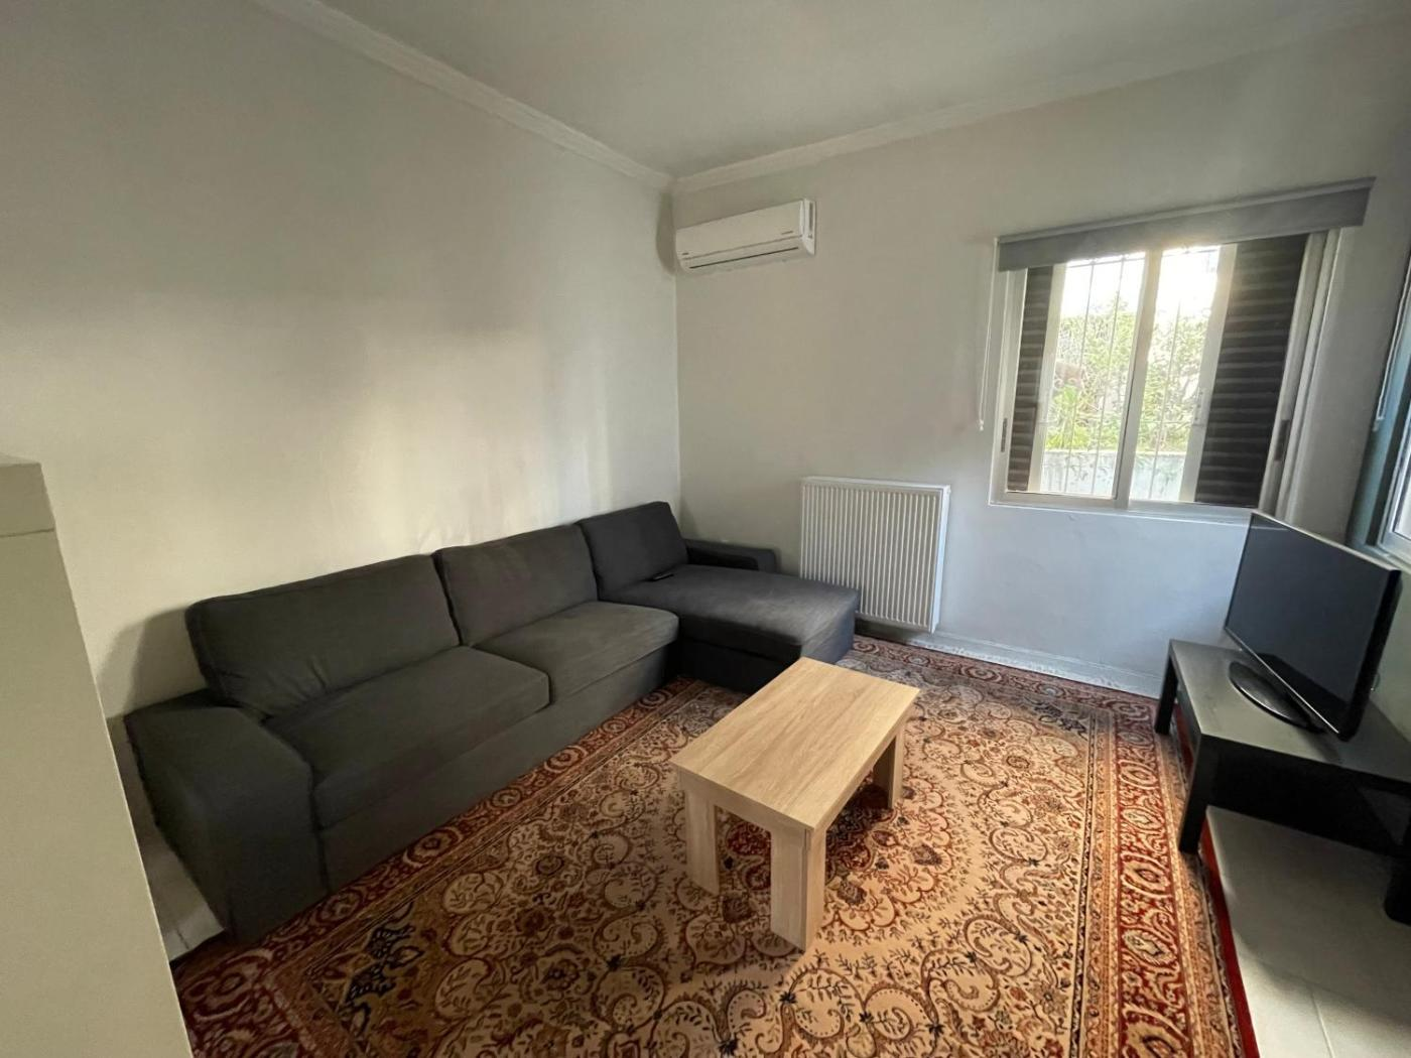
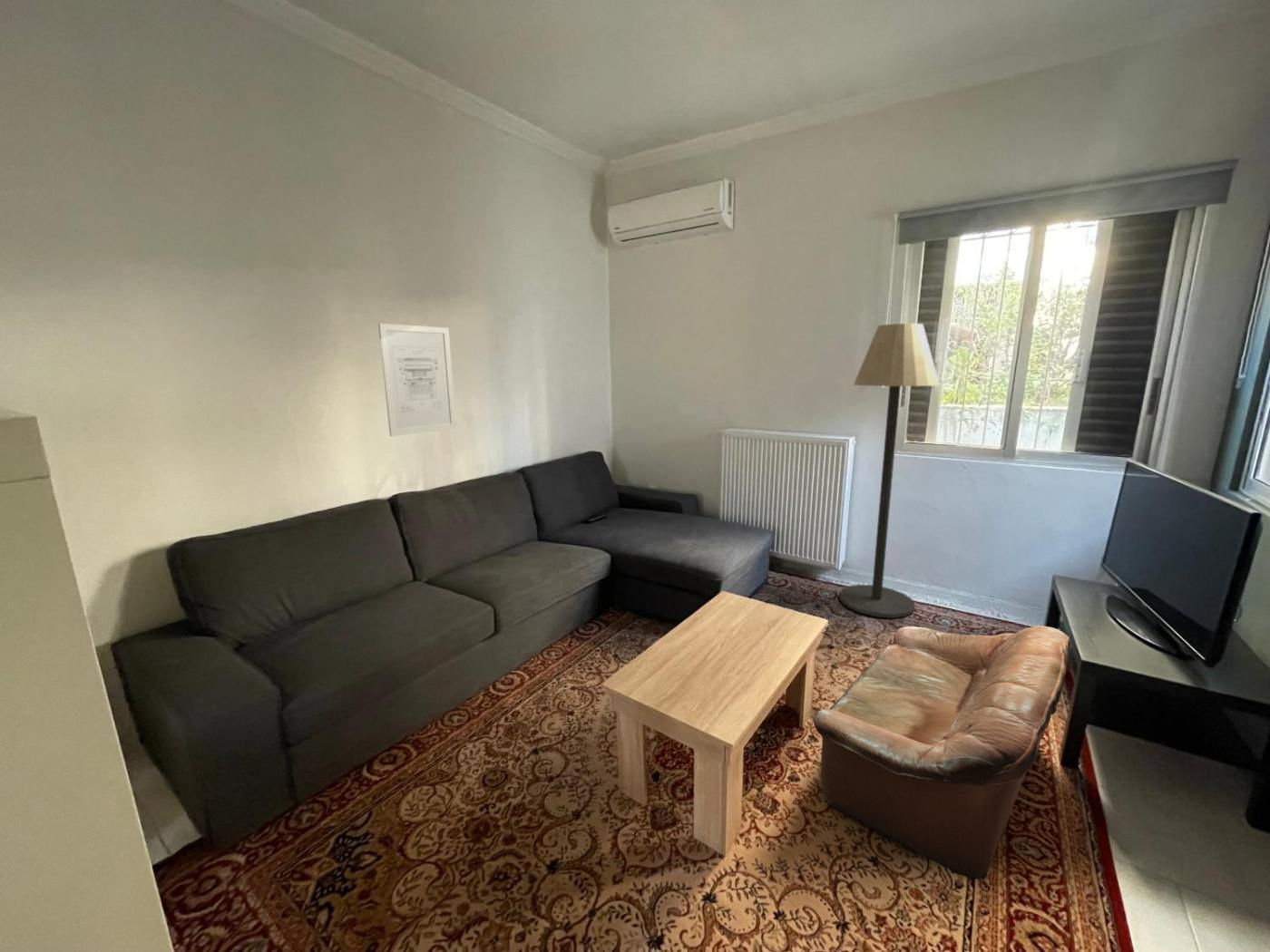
+ loveseat [813,625,1073,880]
+ wall art [377,323,457,437]
+ floor lamp [838,323,941,619]
